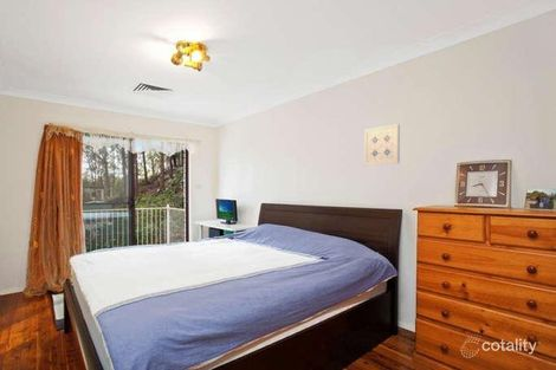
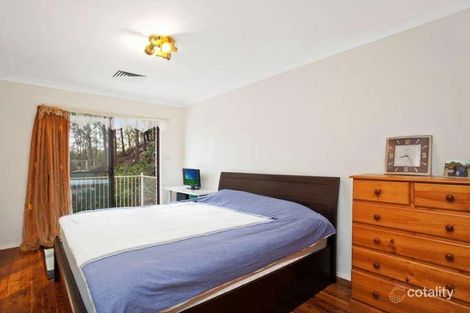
- wall art [363,123,401,167]
